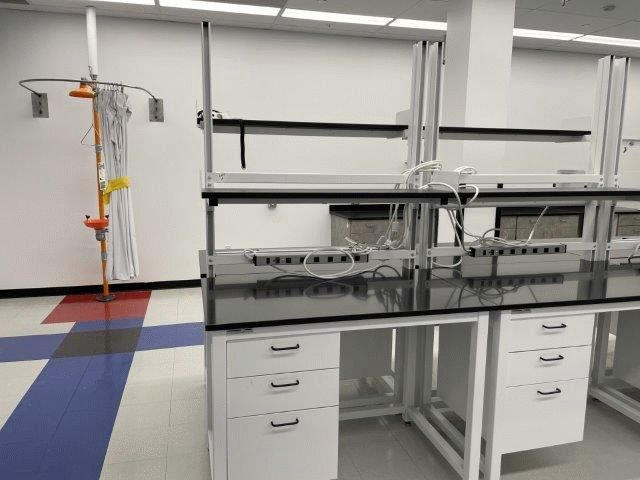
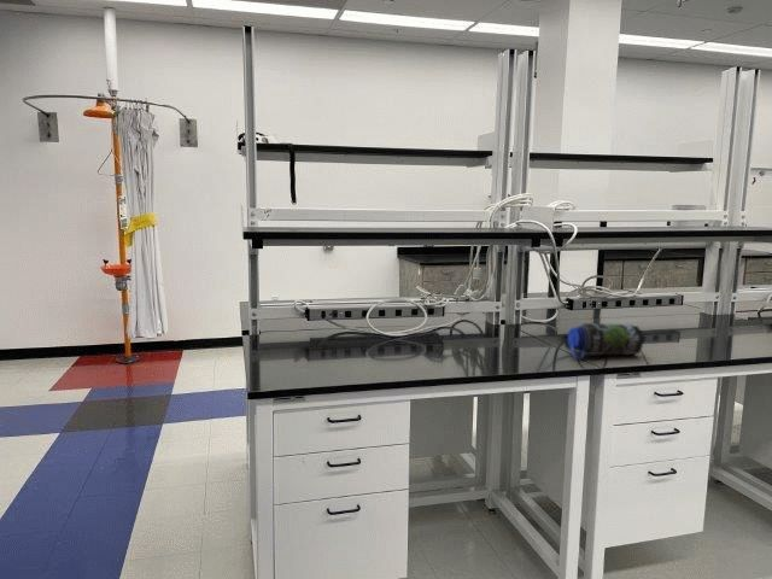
+ water bottle [566,322,645,361]
